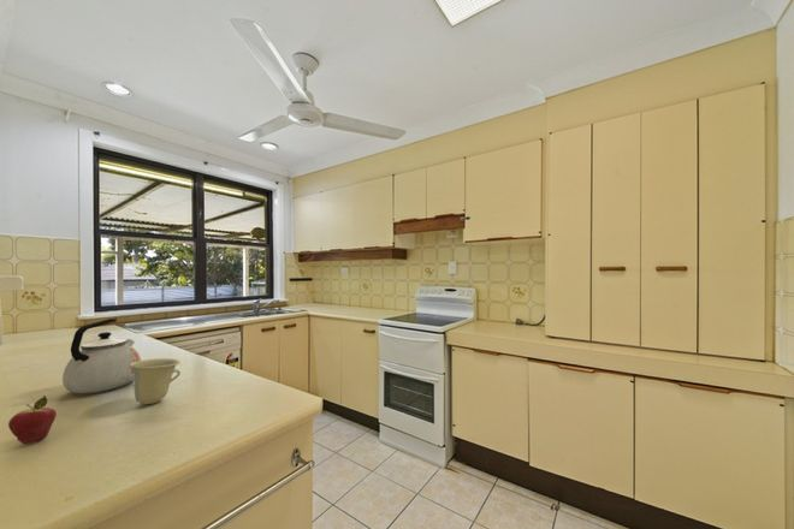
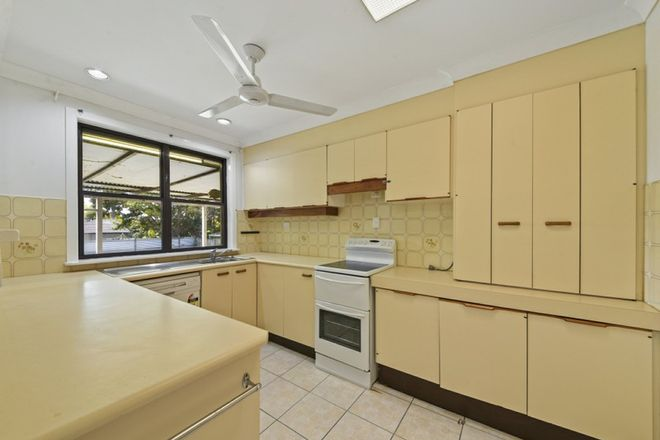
- cup [130,357,182,405]
- fruit [7,394,58,445]
- kettle [61,317,142,394]
